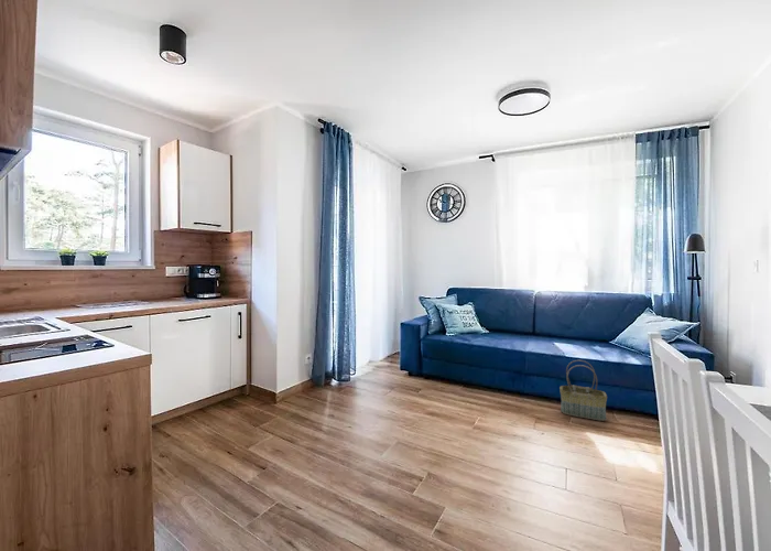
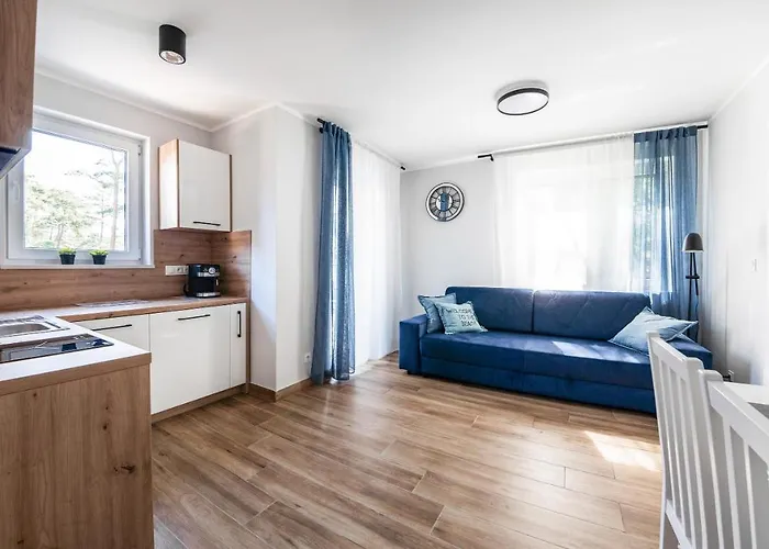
- basket [558,359,608,422]
